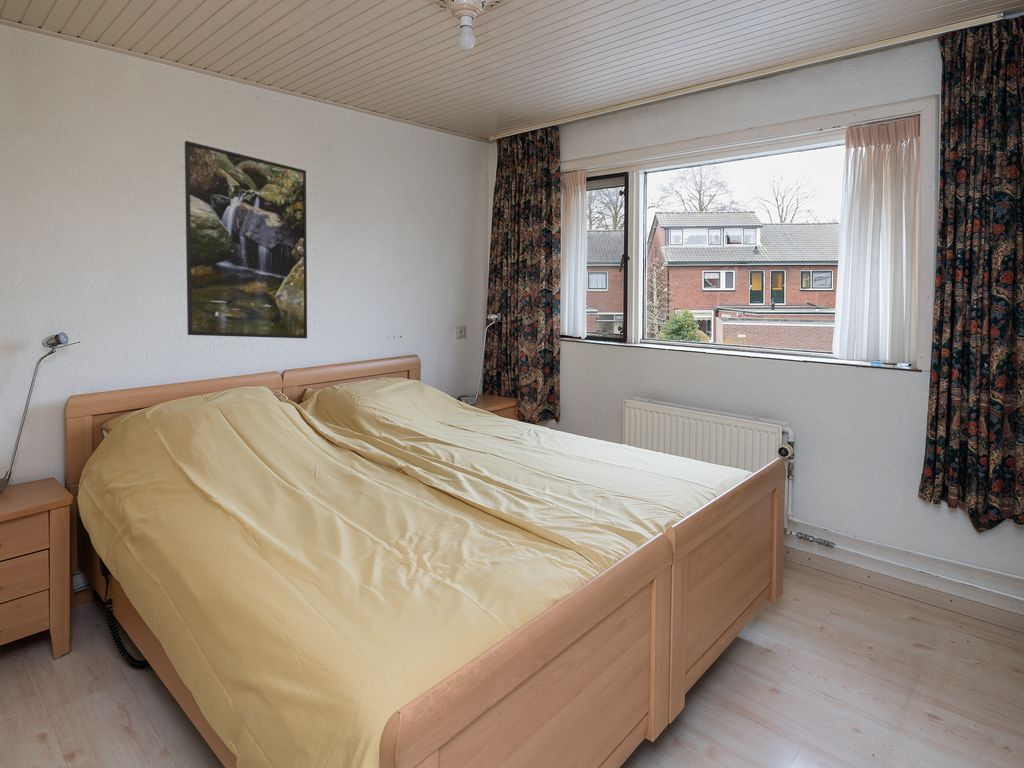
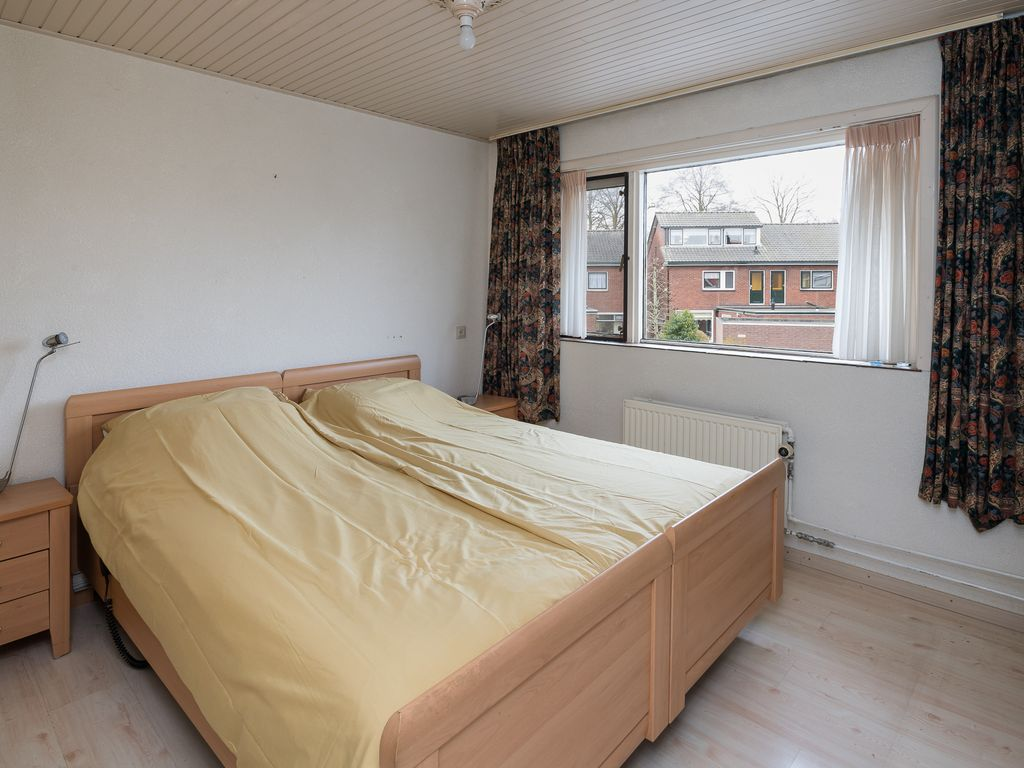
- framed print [184,140,308,339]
